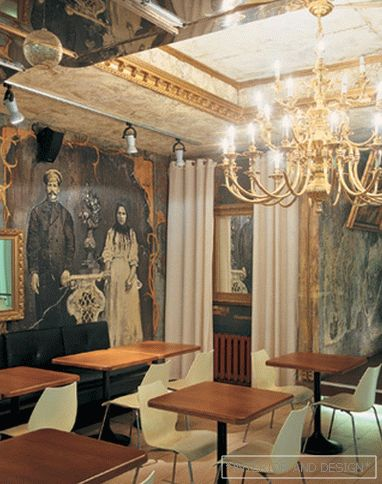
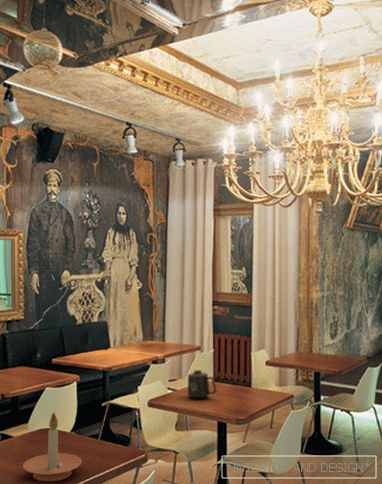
+ candle holder [22,411,83,482]
+ mug [187,369,217,399]
